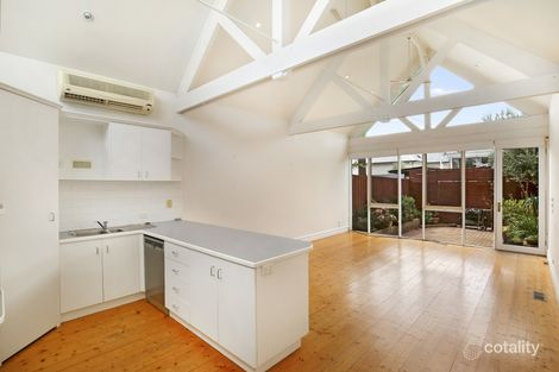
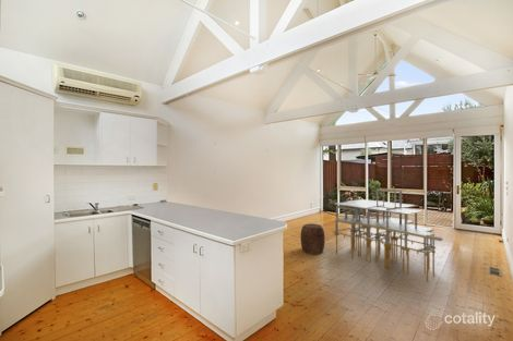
+ stool [300,223,326,255]
+ architectural model [332,187,444,282]
